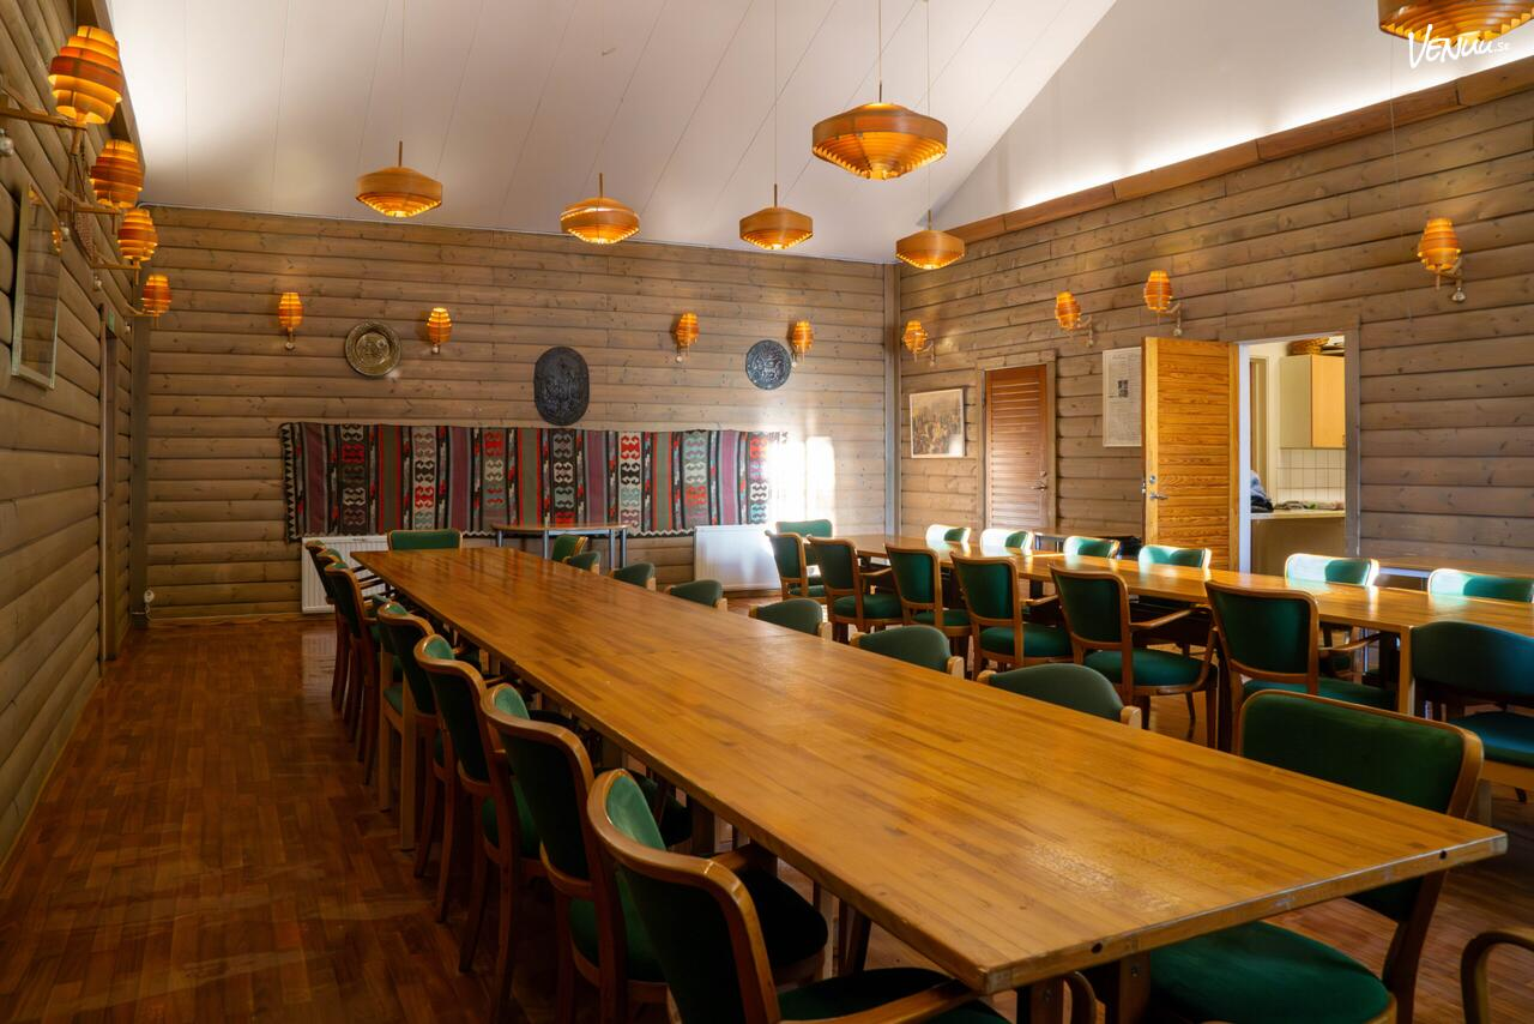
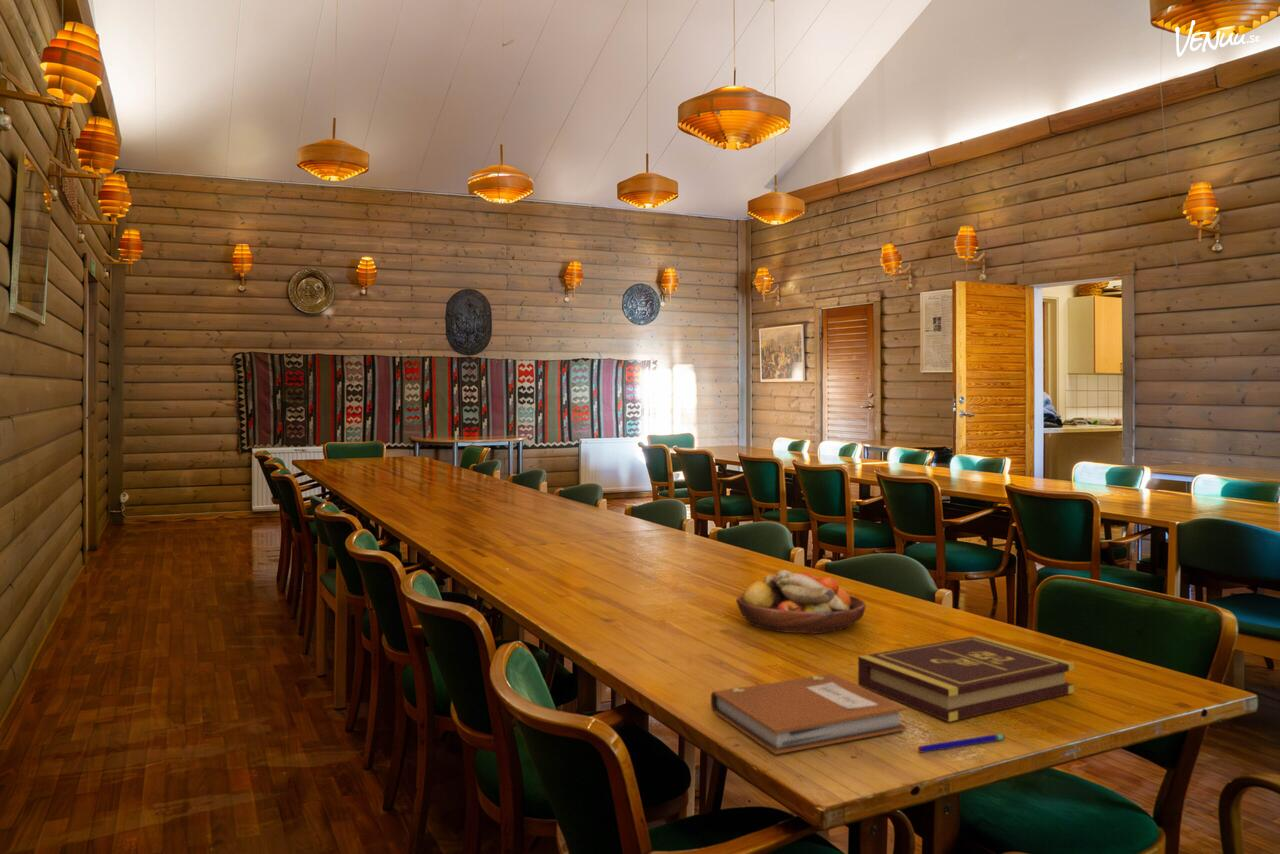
+ fruit bowl [735,569,866,635]
+ book [857,635,1075,723]
+ notebook [710,673,908,755]
+ pen [917,733,1006,754]
